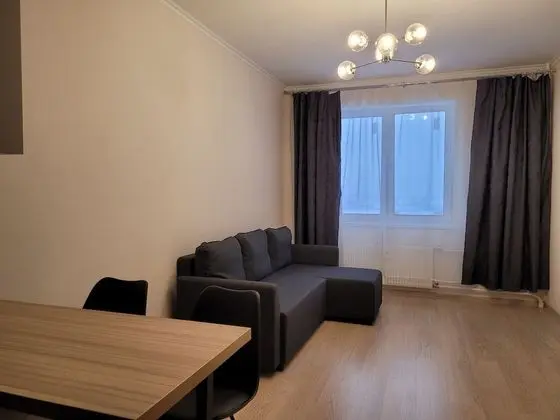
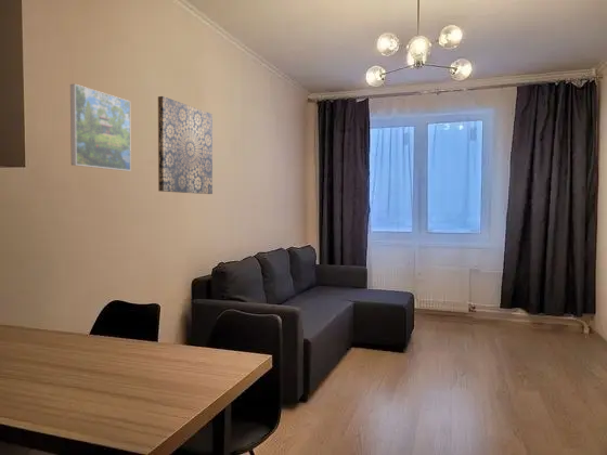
+ wall art [157,95,214,195]
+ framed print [69,83,132,172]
